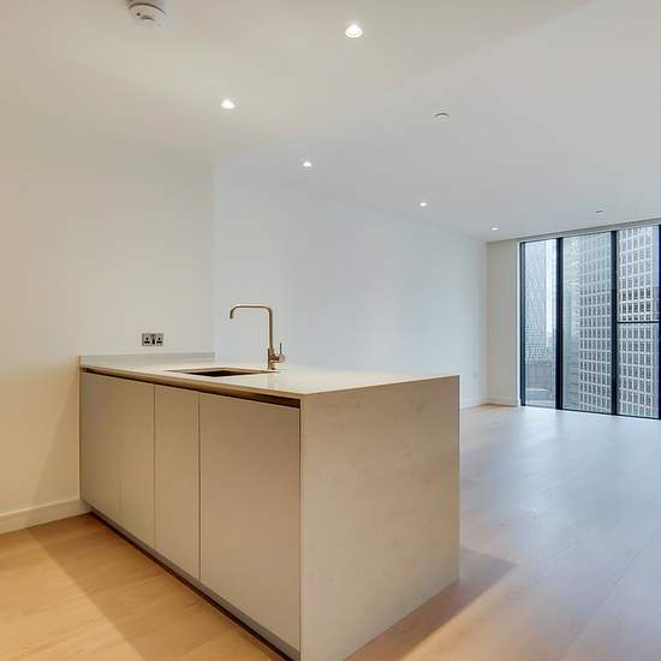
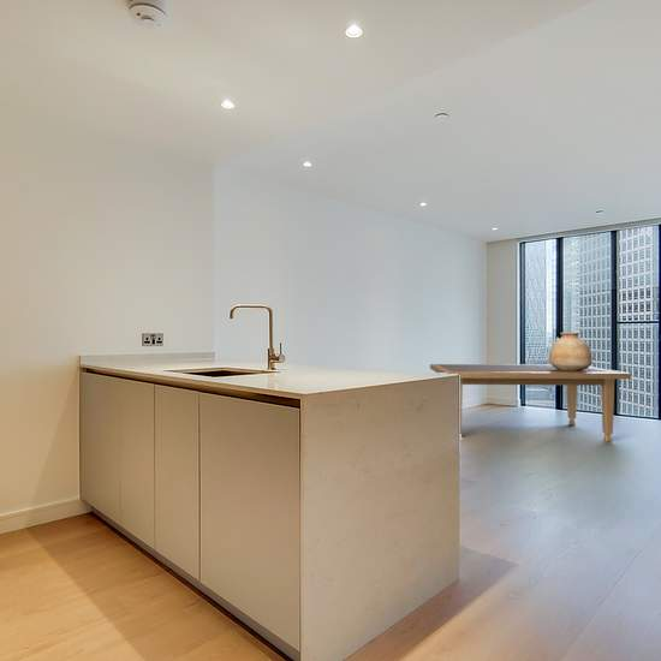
+ dining table [429,363,632,442]
+ ceramic pot [548,332,594,371]
